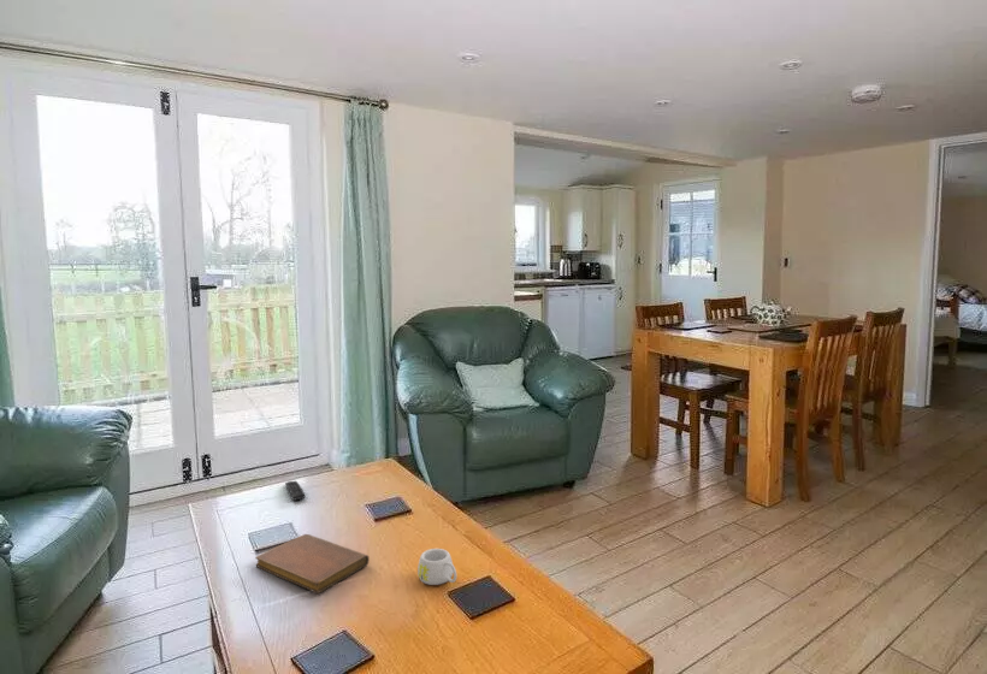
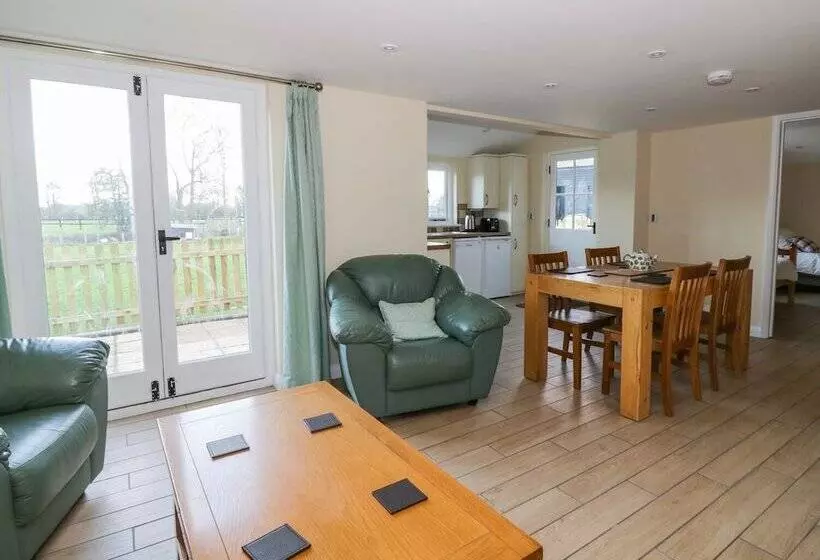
- notebook [254,533,371,595]
- mug [416,548,457,586]
- remote control [284,480,306,502]
